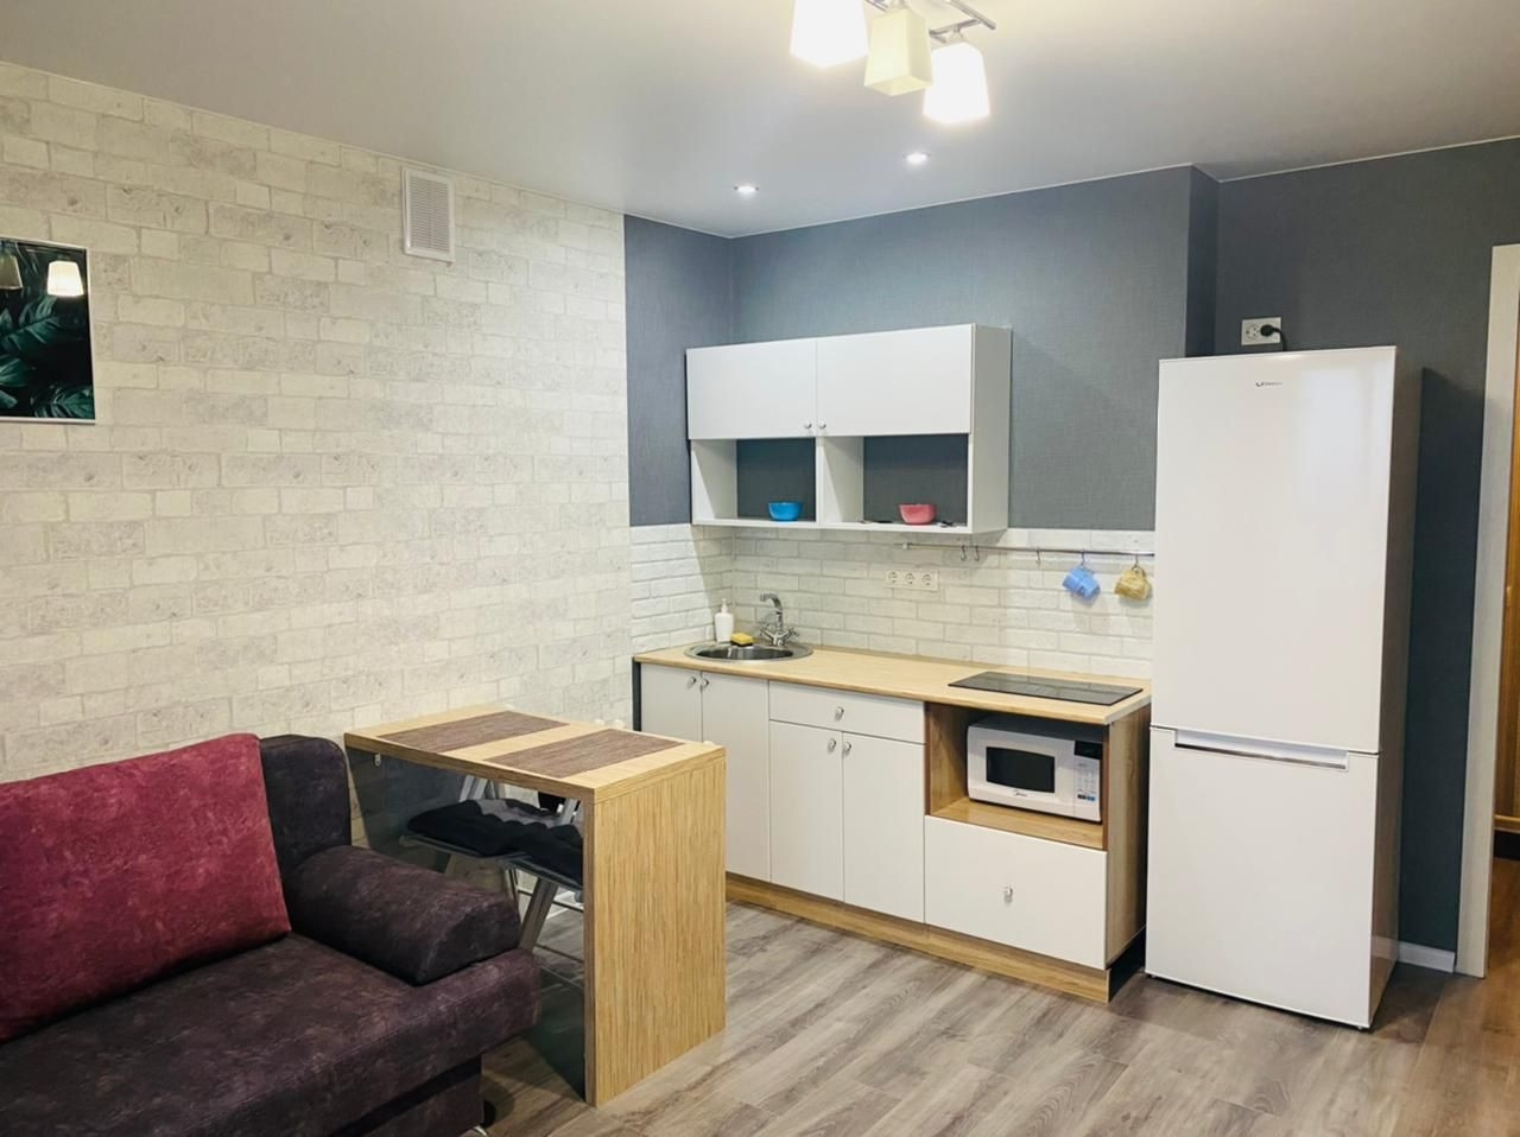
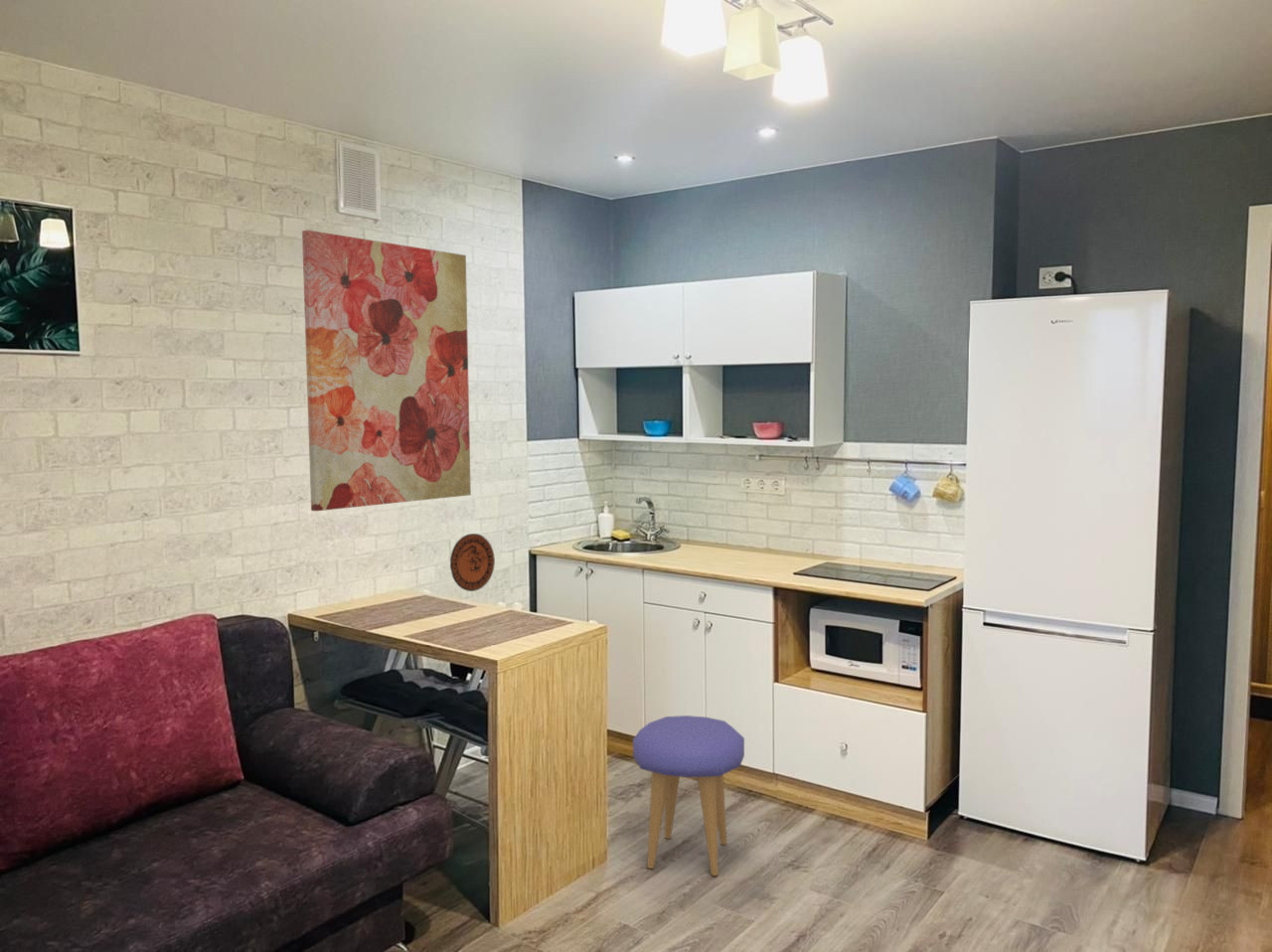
+ decorative plate [449,533,496,592]
+ wall art [301,229,472,512]
+ stool [632,714,745,876]
